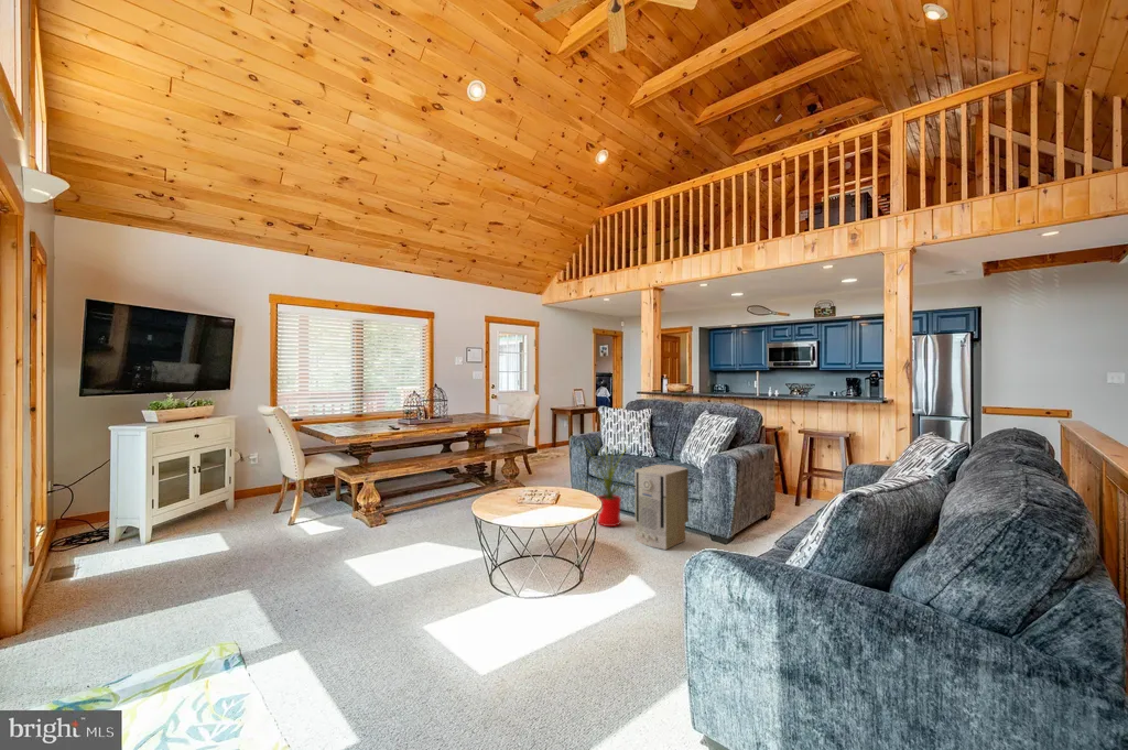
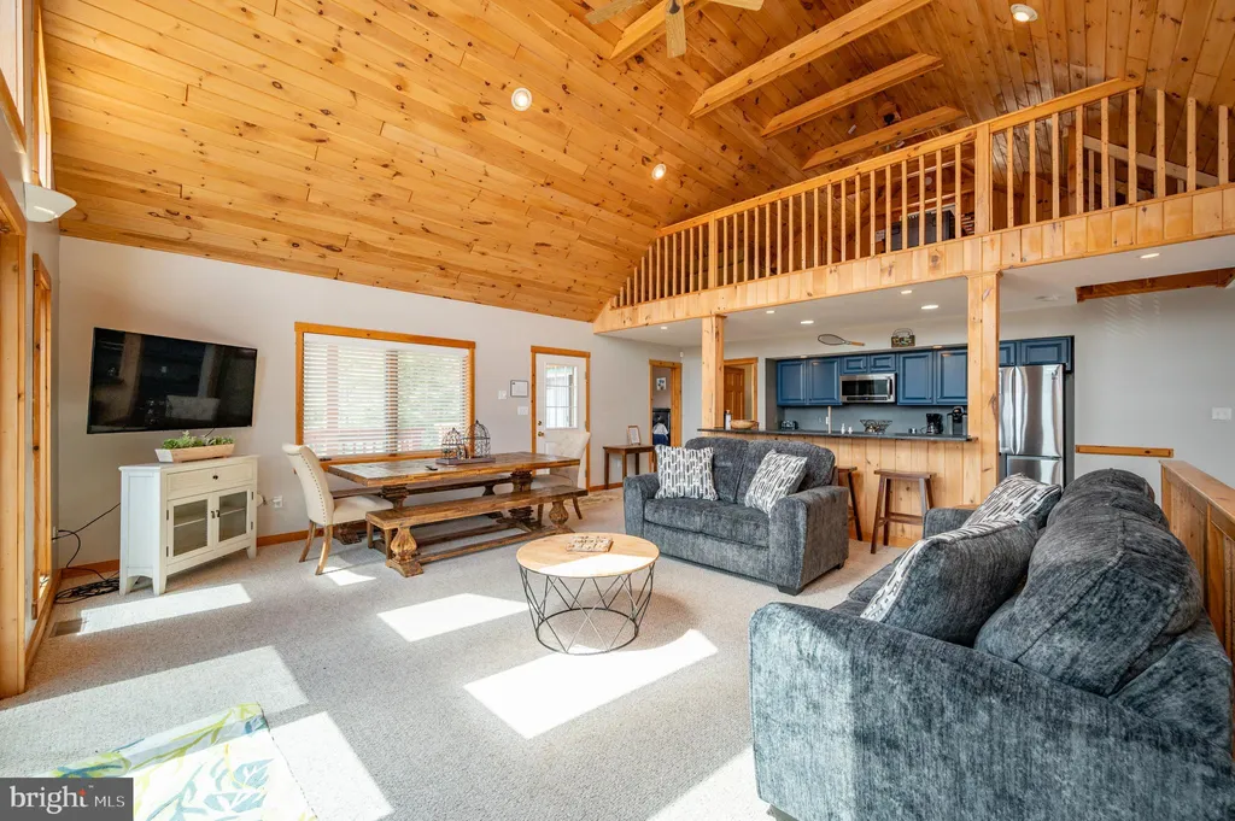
- house plant [578,436,636,528]
- air purifier [633,464,690,551]
